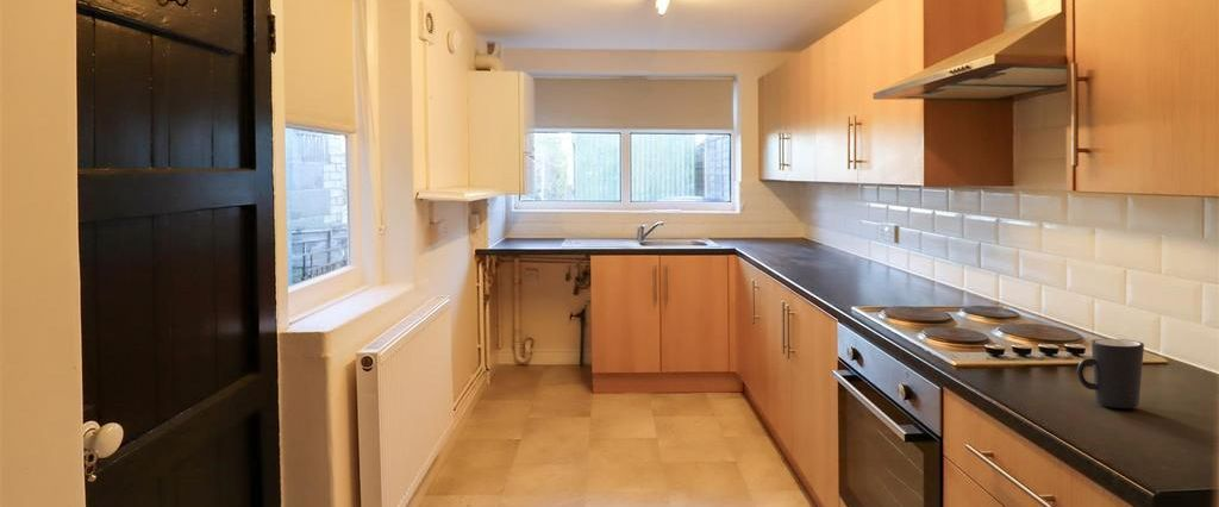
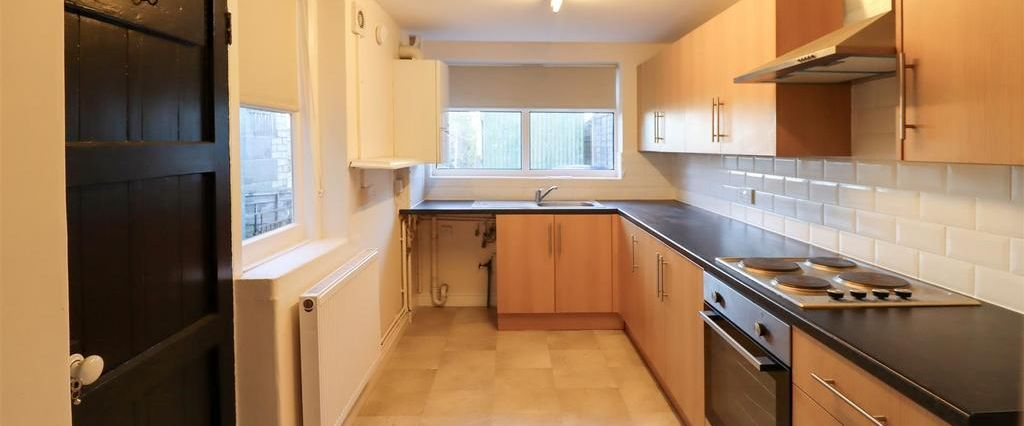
- mug [1076,338,1145,409]
